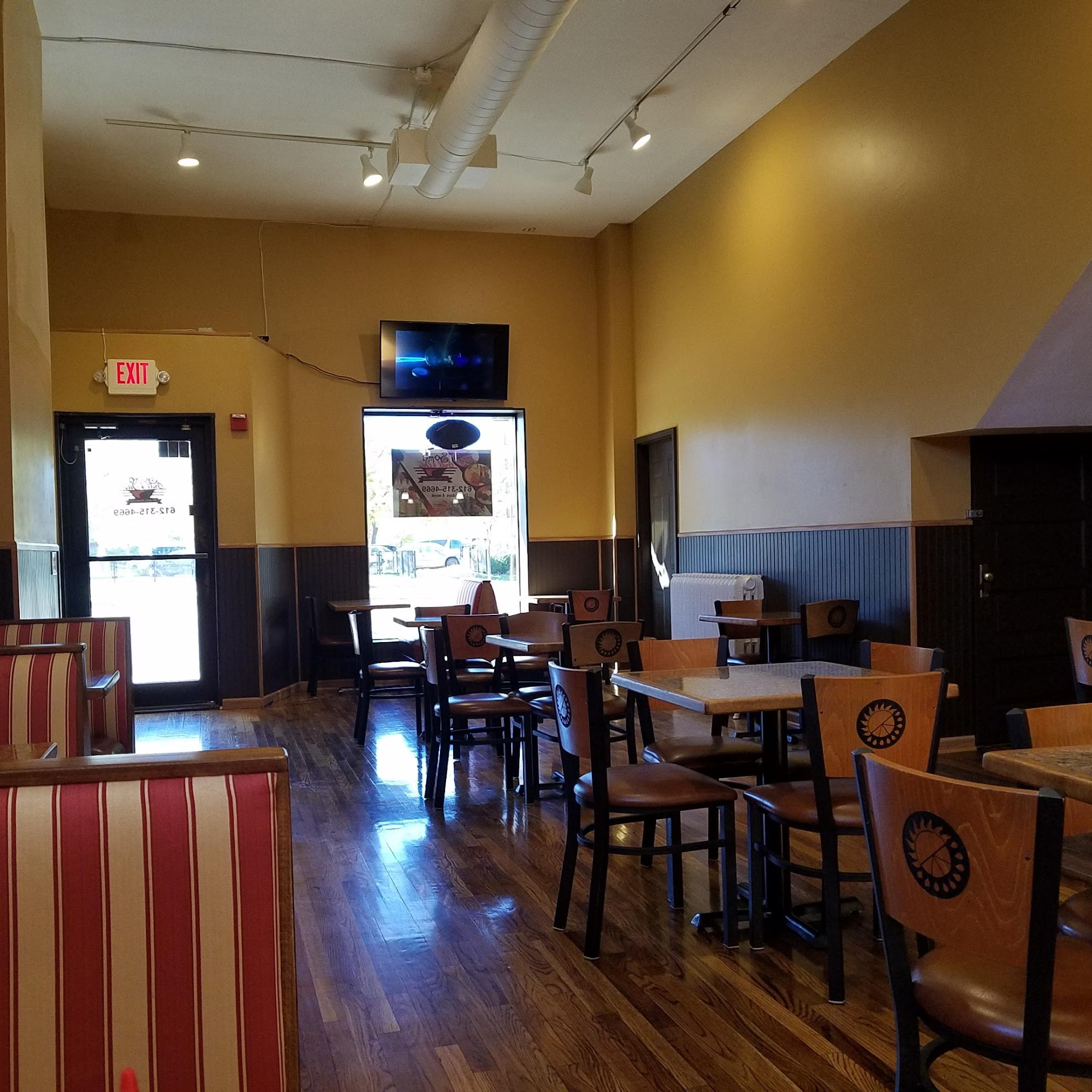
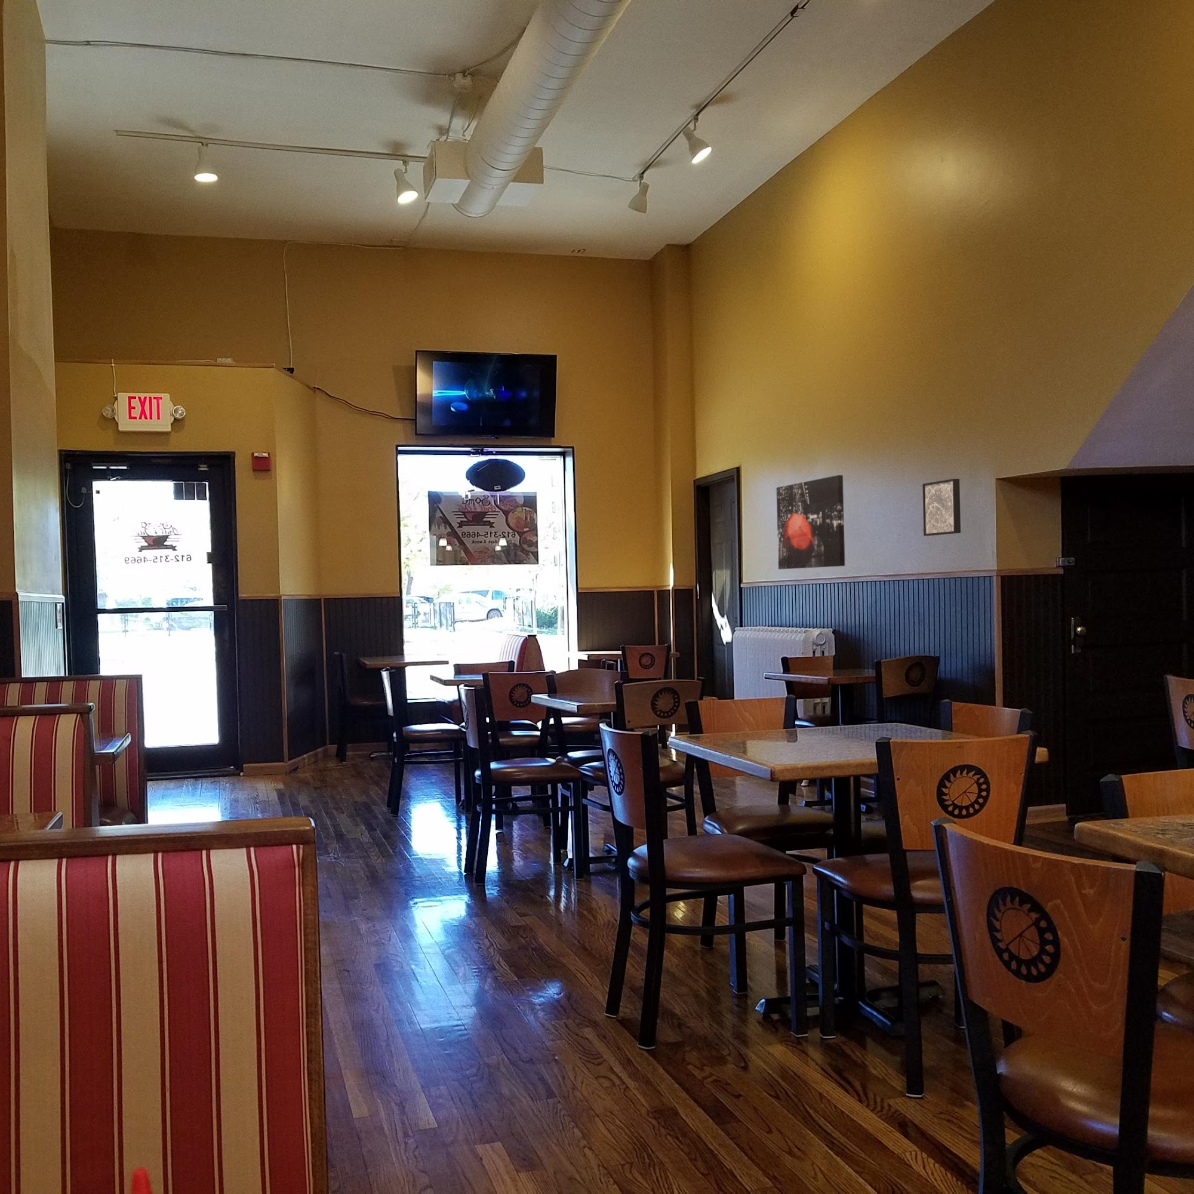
+ wall art [776,475,845,570]
+ wall art [922,478,961,537]
